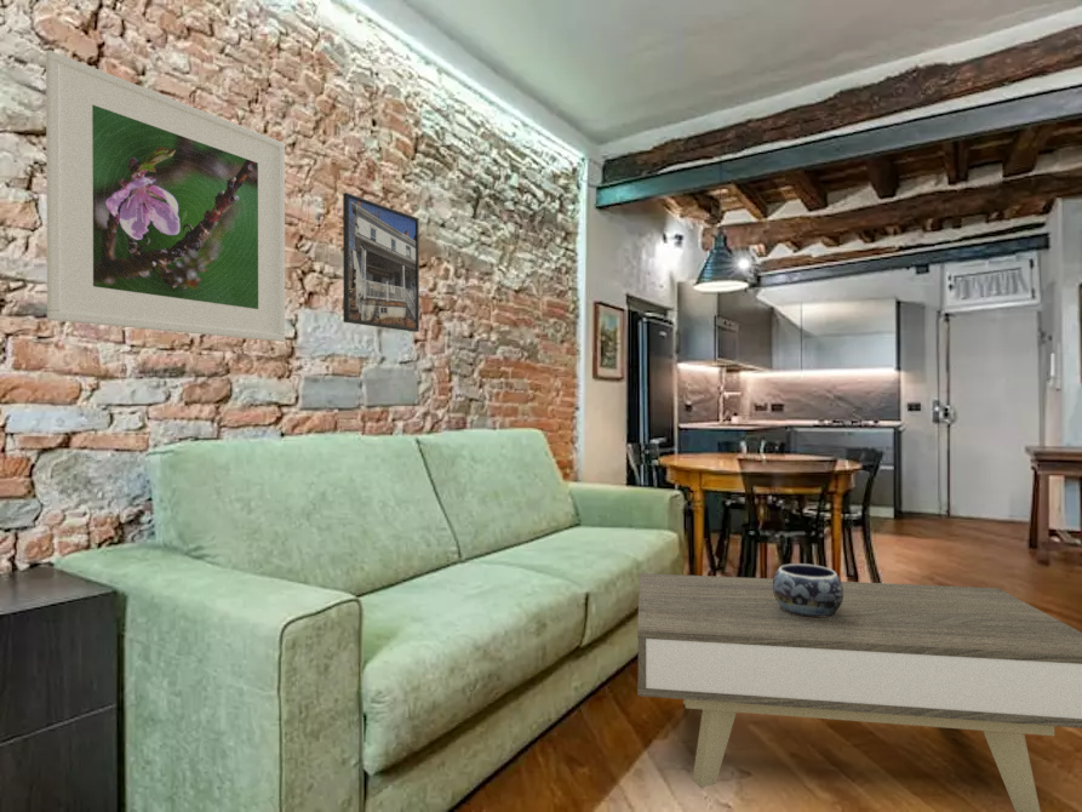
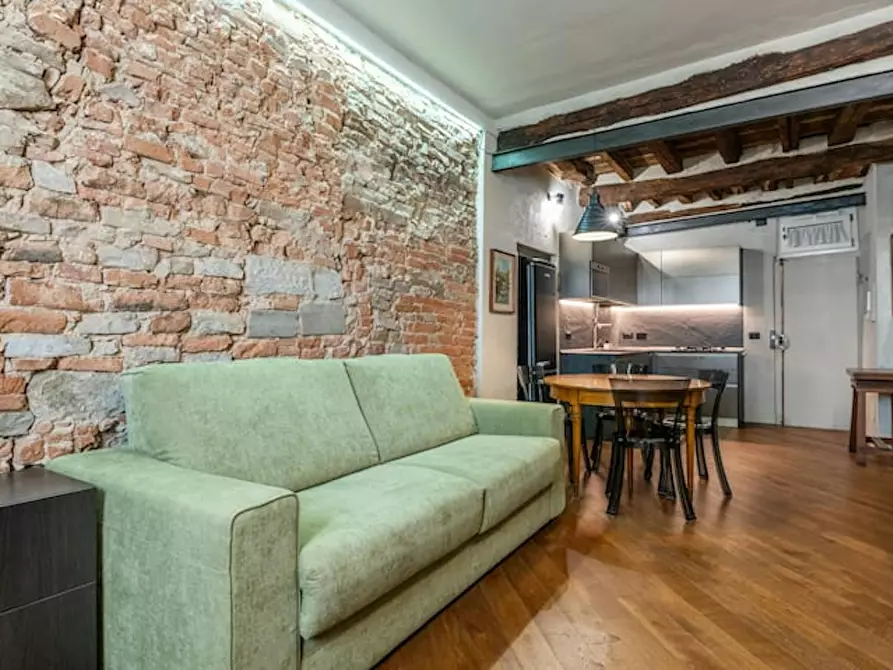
- coffee table [636,572,1082,812]
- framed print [45,50,286,343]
- decorative bowl [772,562,843,617]
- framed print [342,191,420,333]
